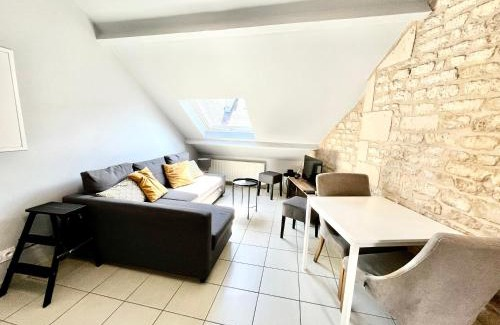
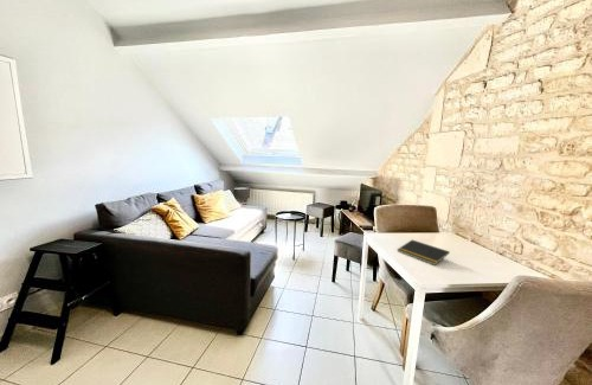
+ notepad [397,239,451,267]
